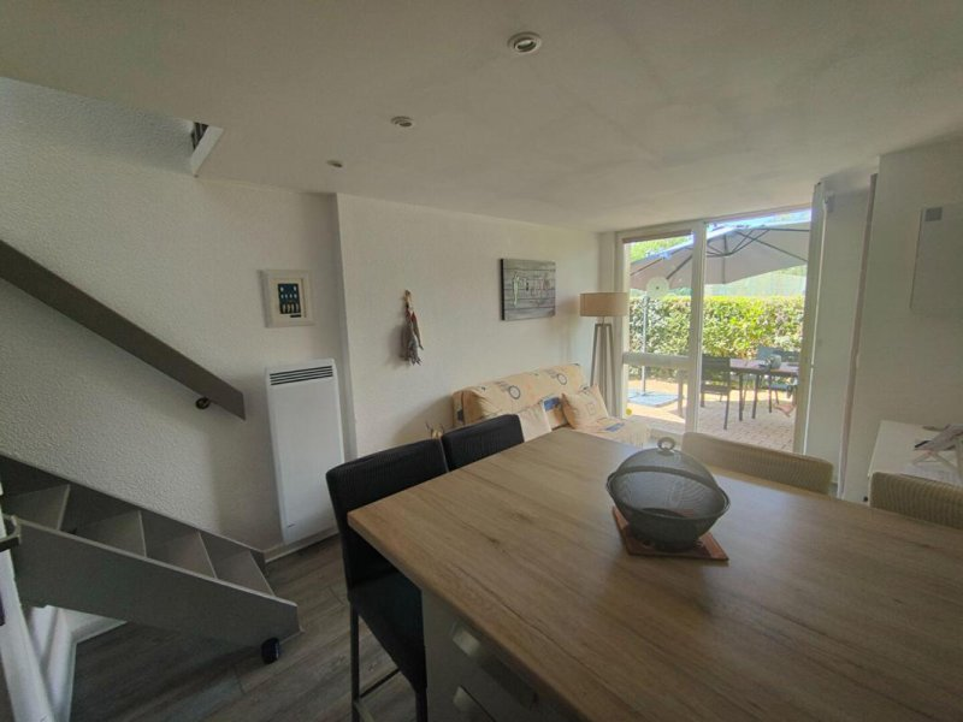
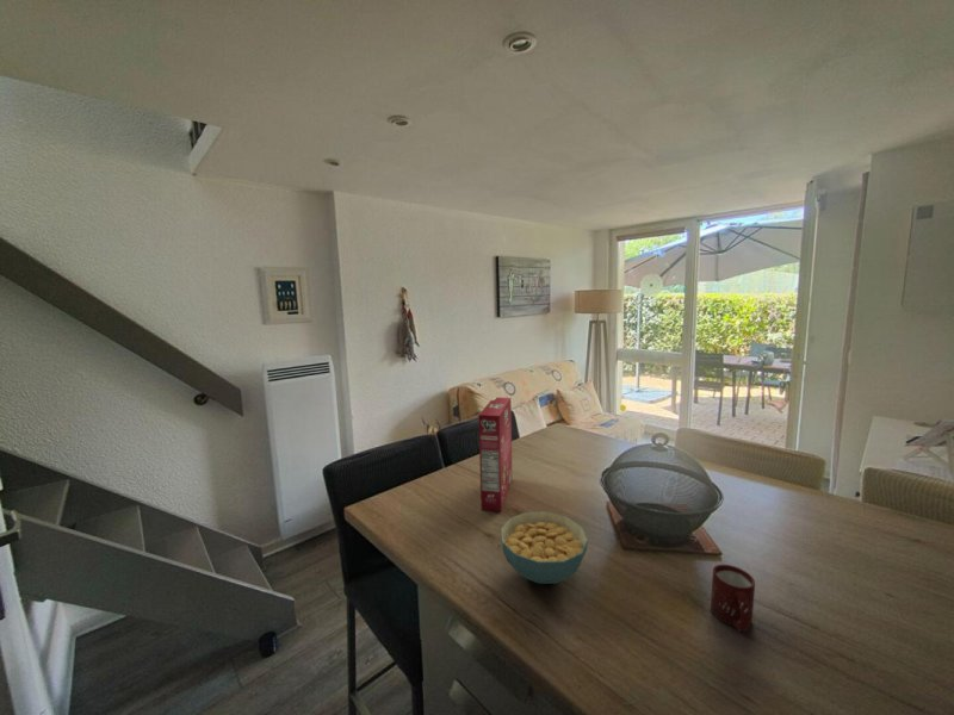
+ cereal bowl [500,510,589,585]
+ cup [710,564,756,633]
+ cereal box [477,396,513,512]
